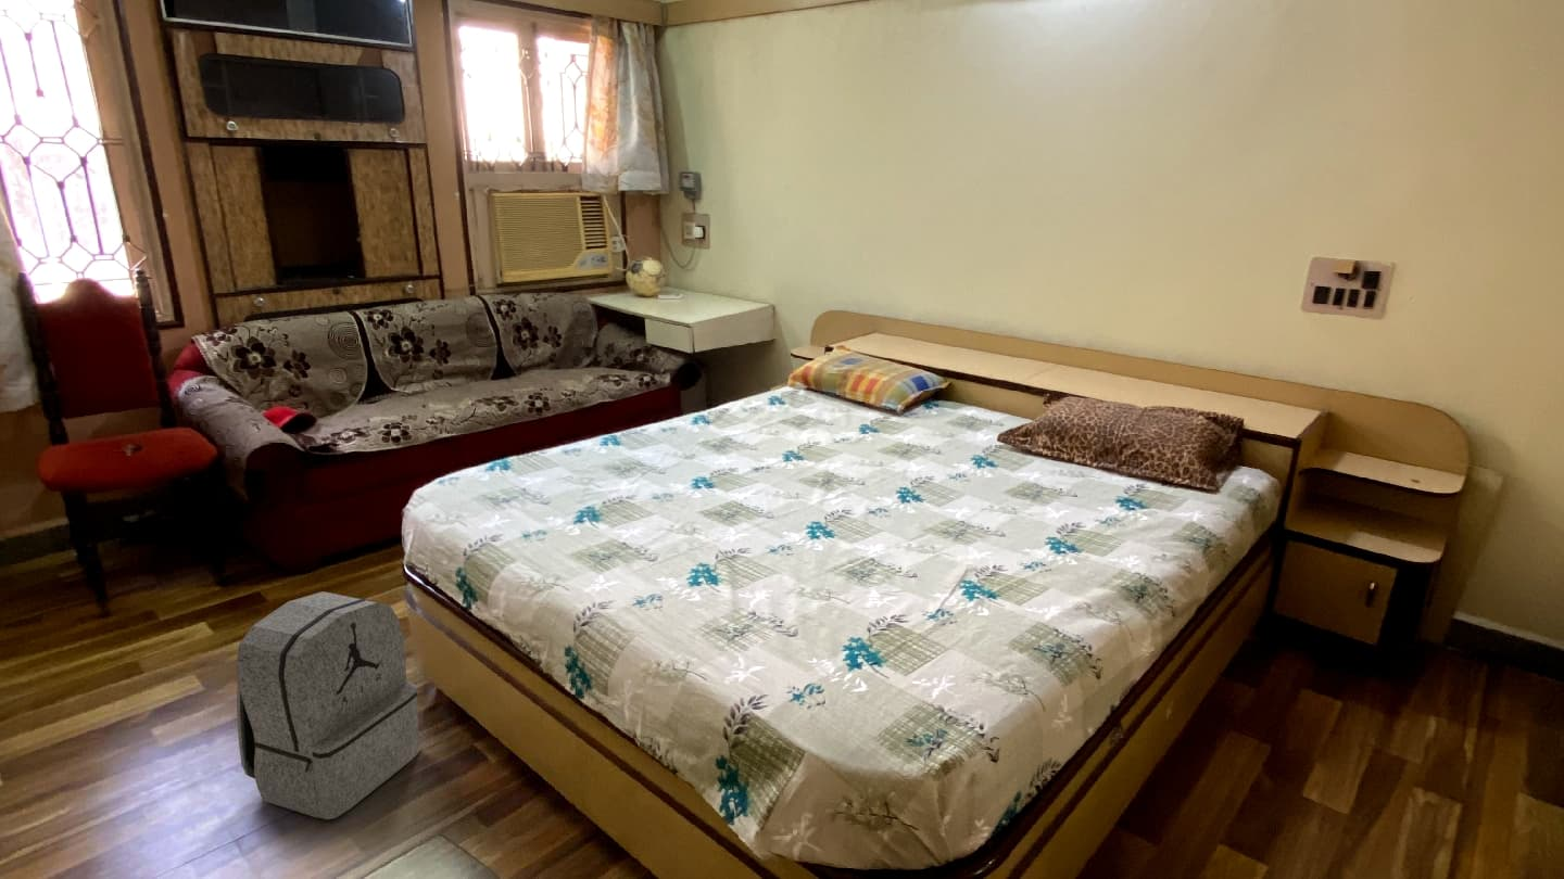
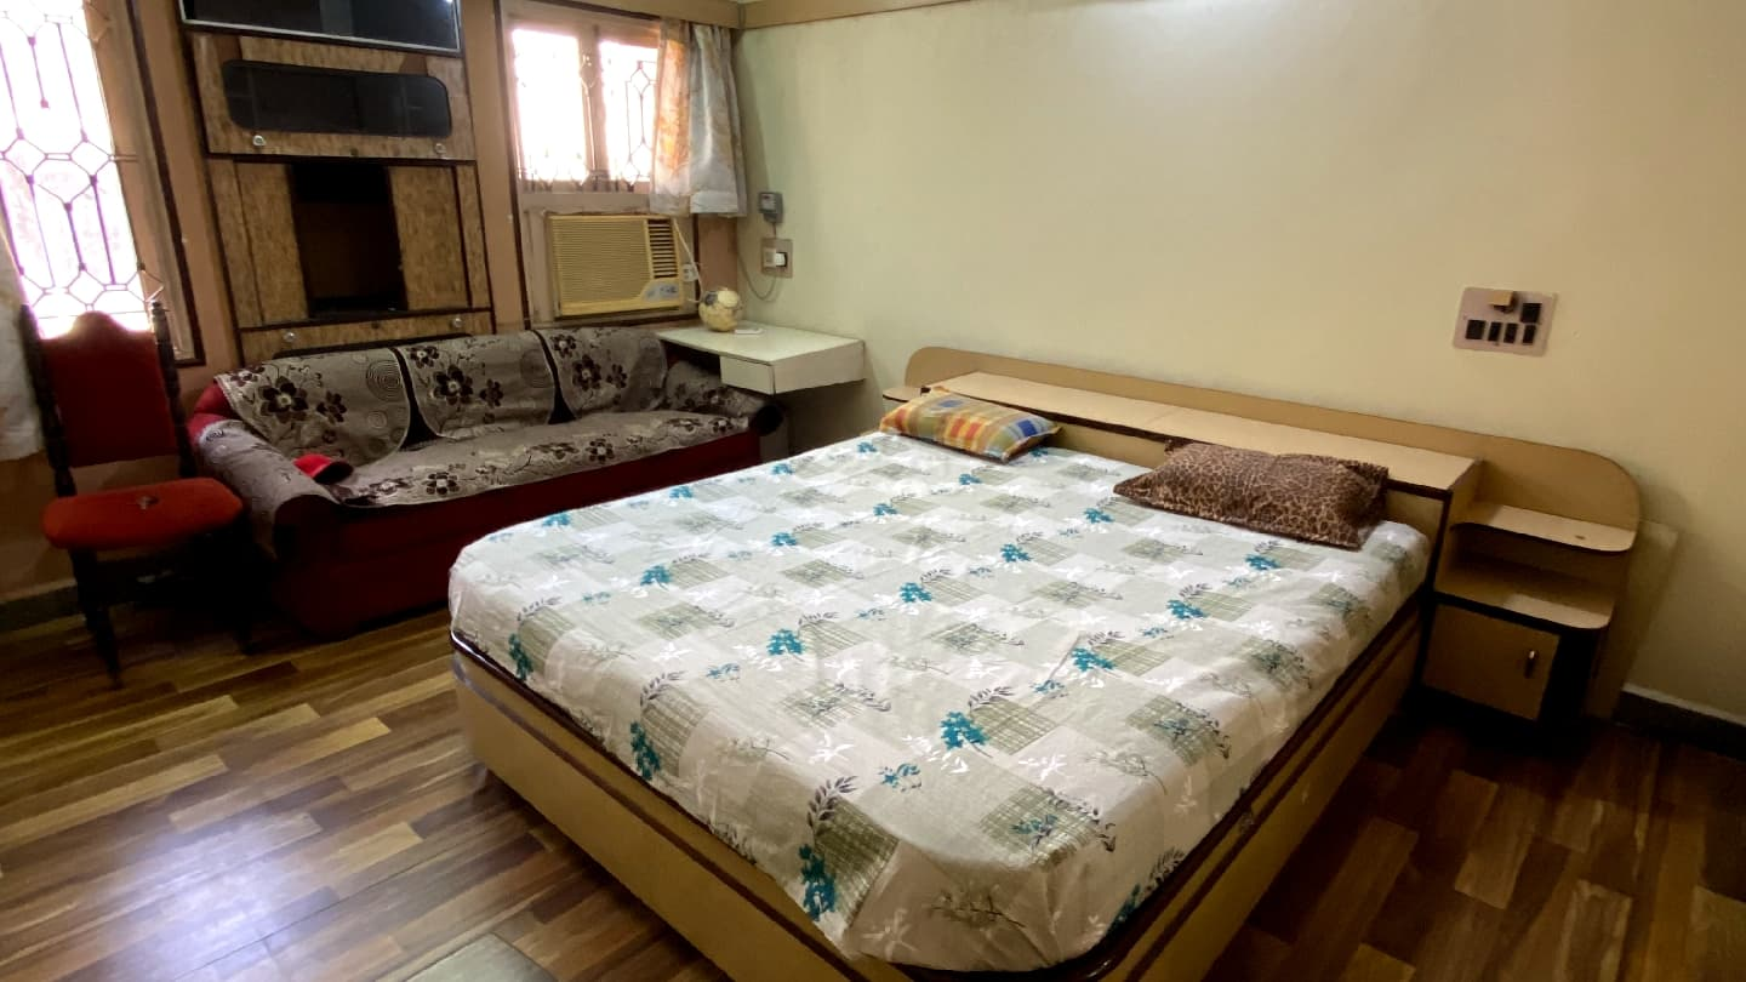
- backpack [235,590,420,820]
